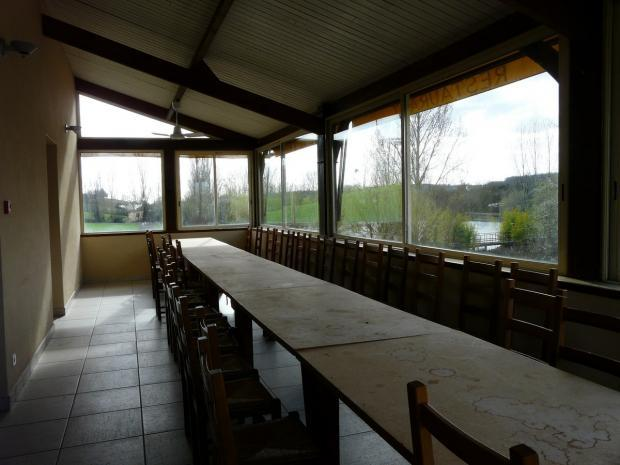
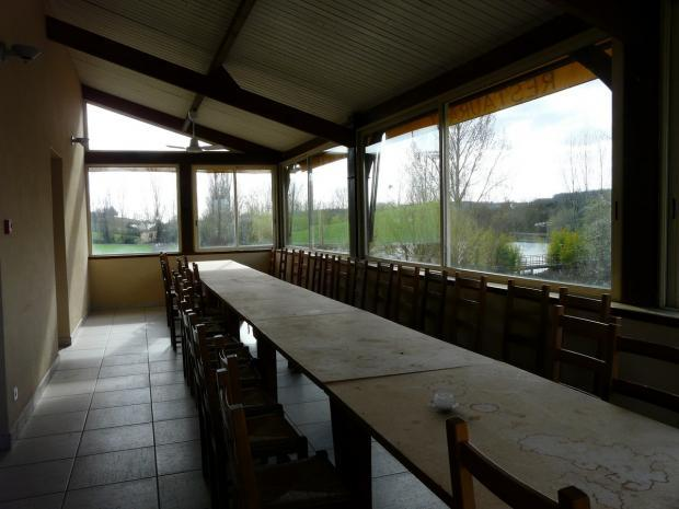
+ cup [427,392,460,412]
